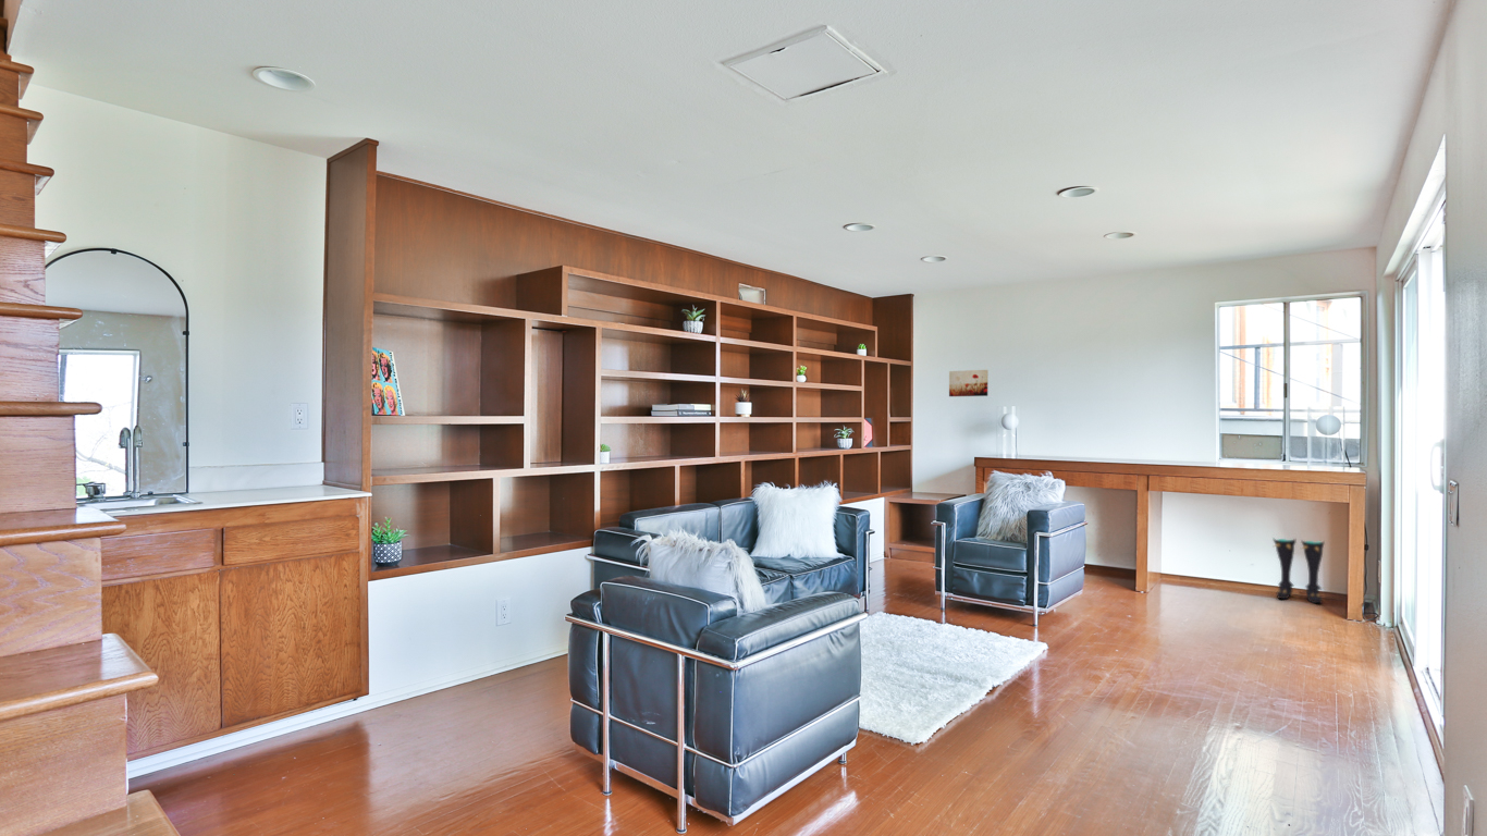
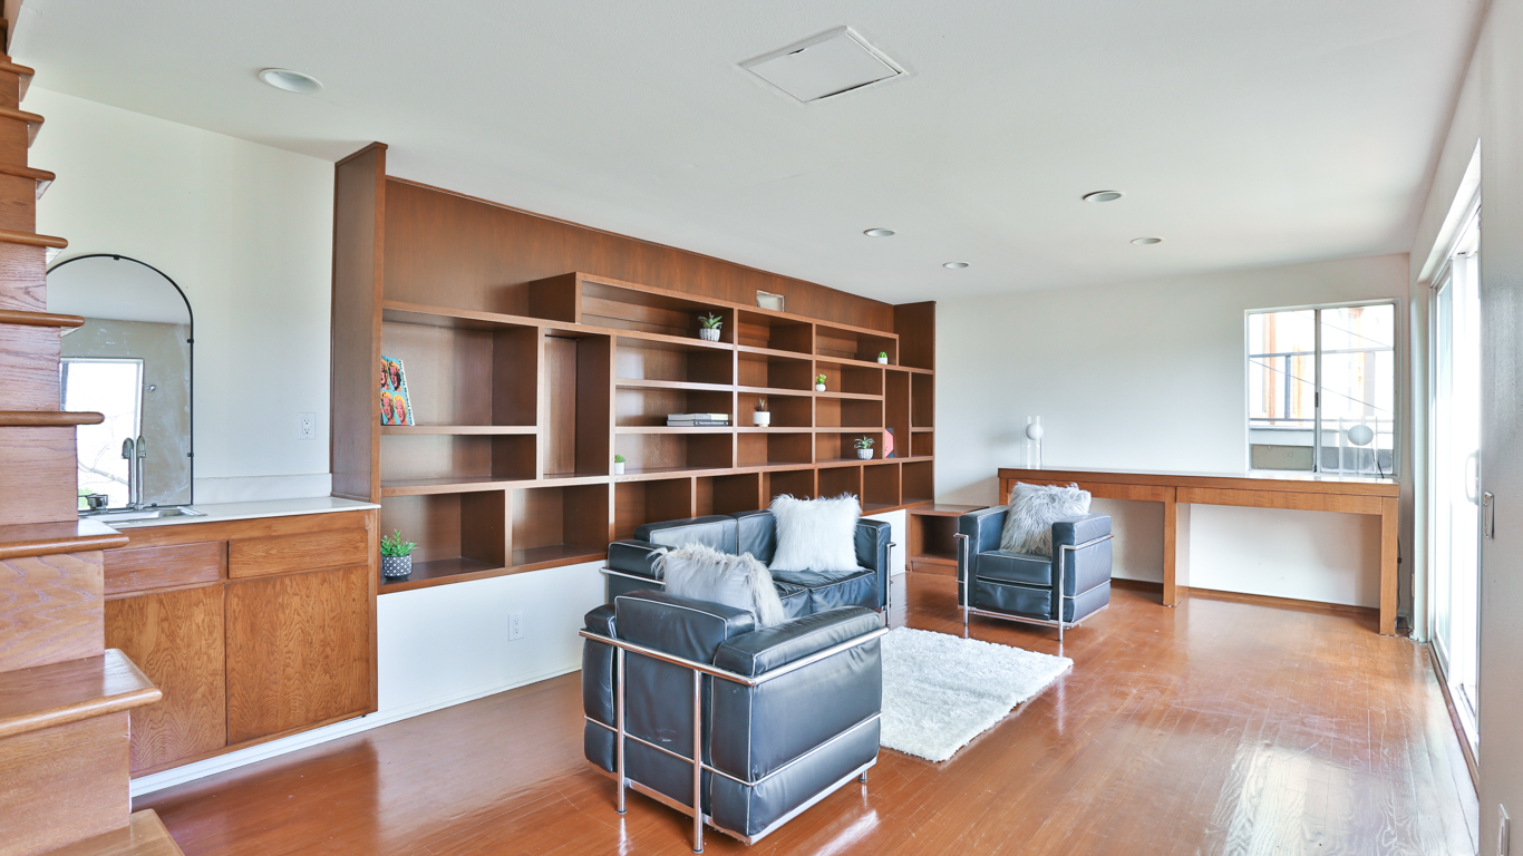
- wall art [948,369,988,397]
- boots [1271,537,1326,604]
